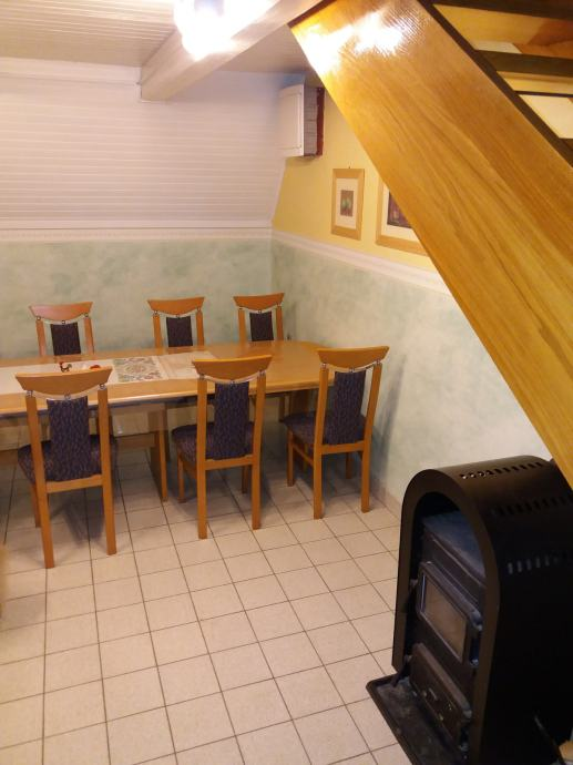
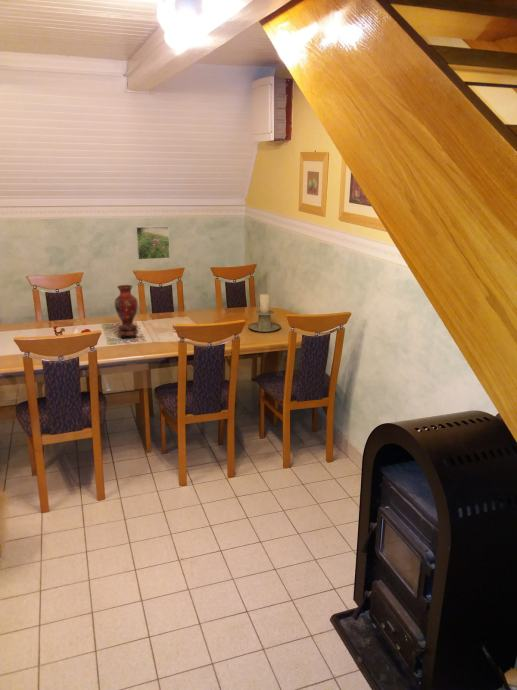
+ vase [114,284,139,340]
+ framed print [135,225,171,261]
+ candle holder [247,293,282,333]
